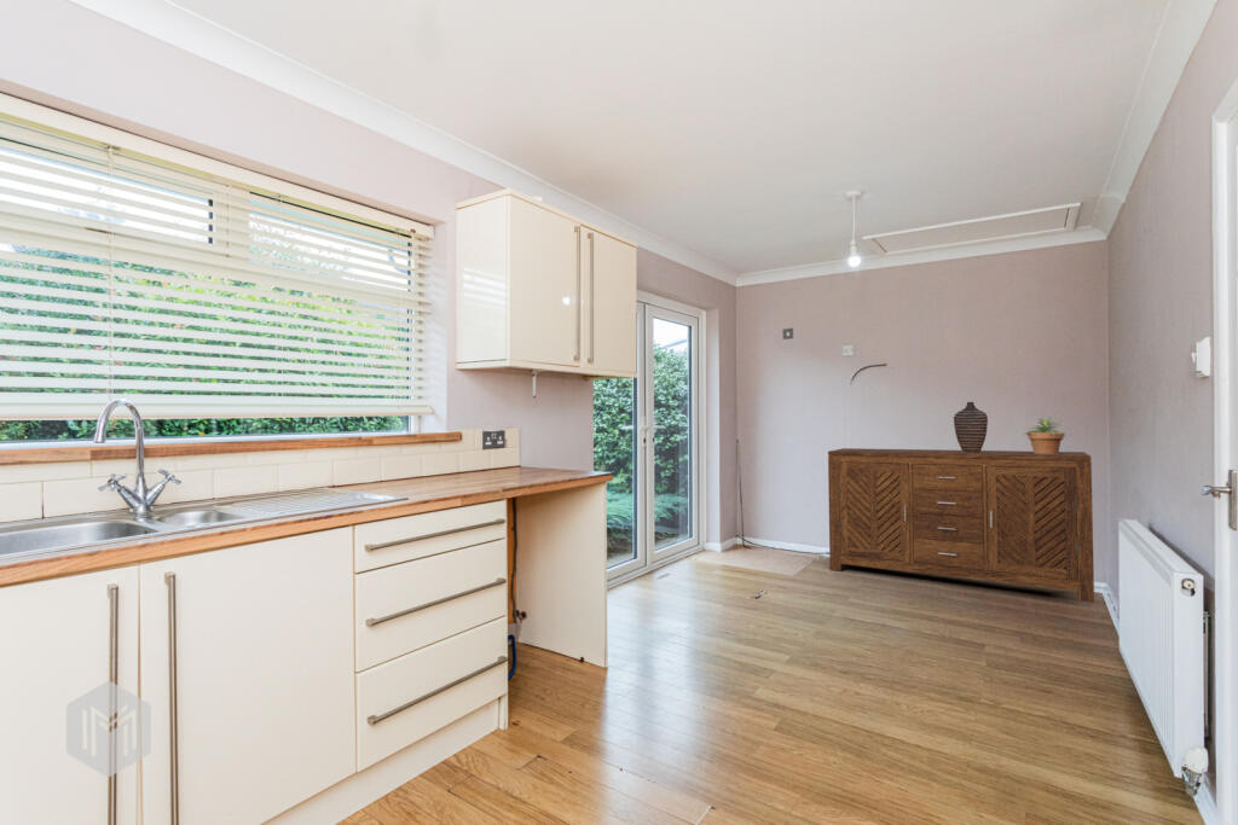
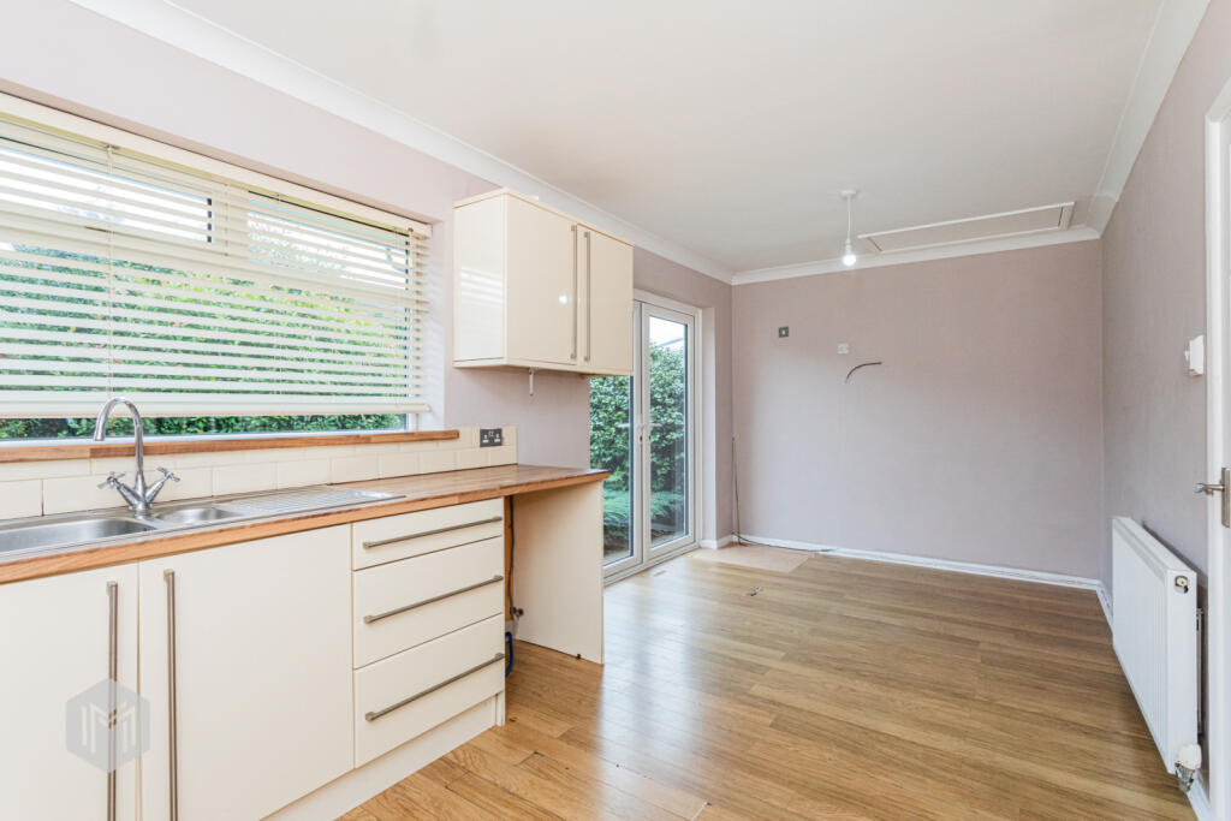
- potted plant [1022,414,1070,454]
- decorative vase [953,401,989,453]
- sideboard [827,447,1095,604]
